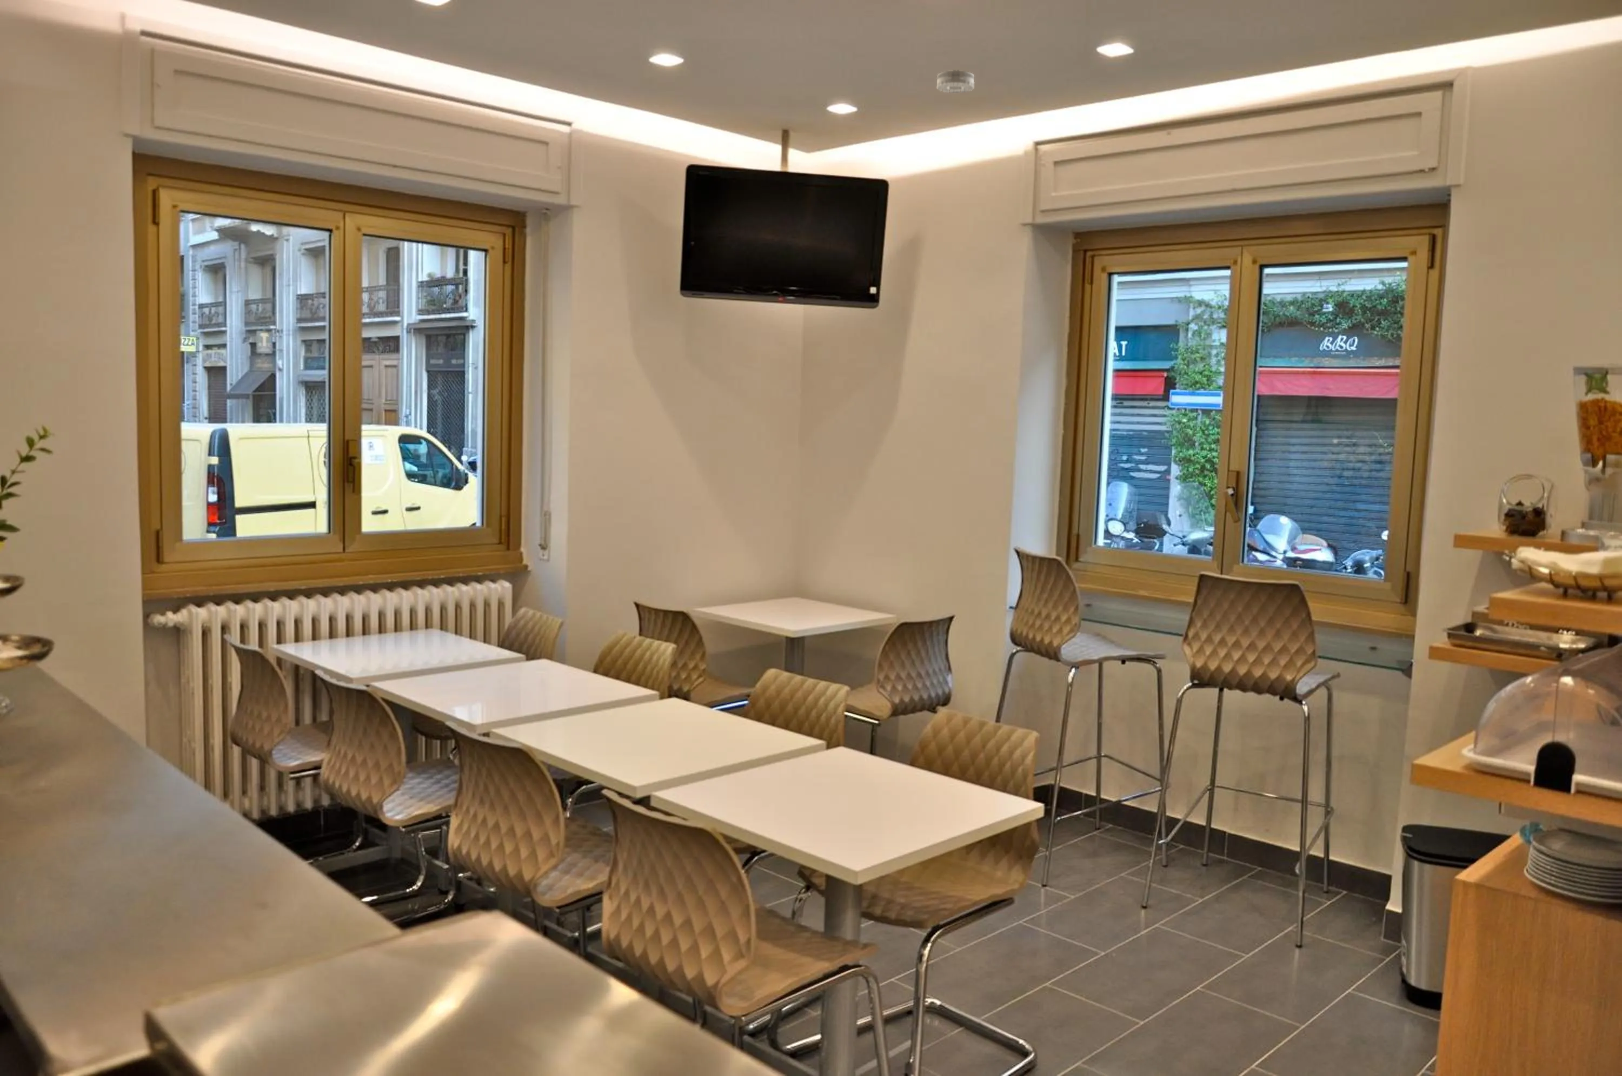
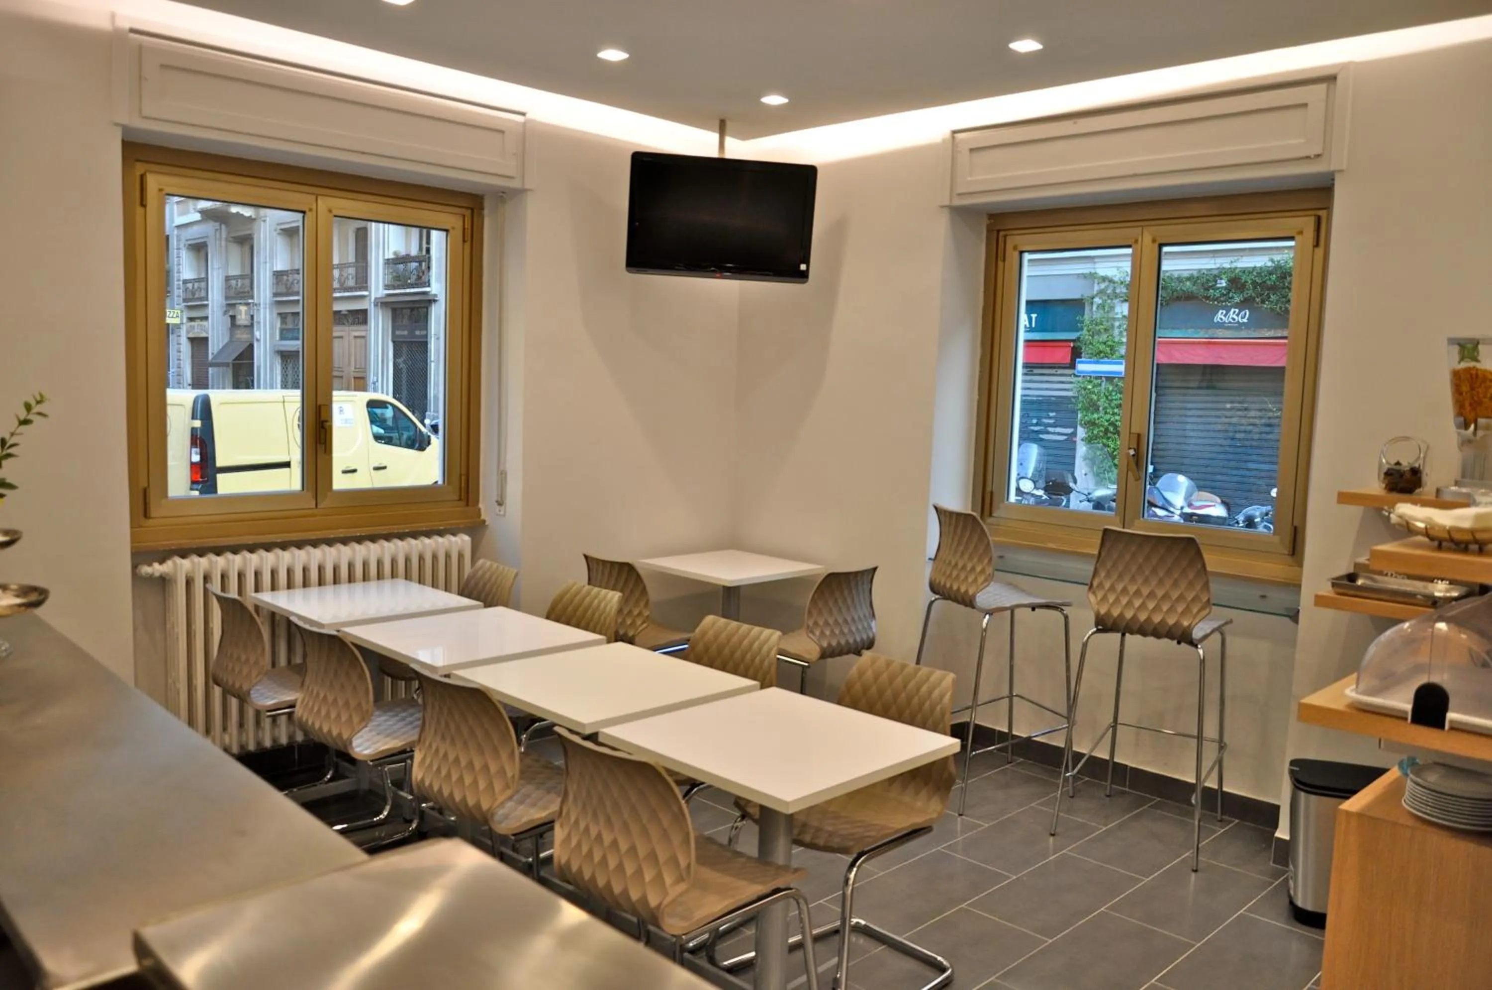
- smoke detector [936,70,974,94]
